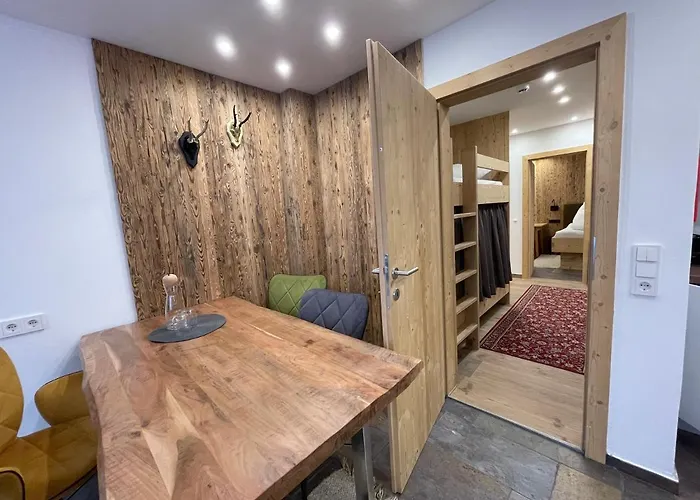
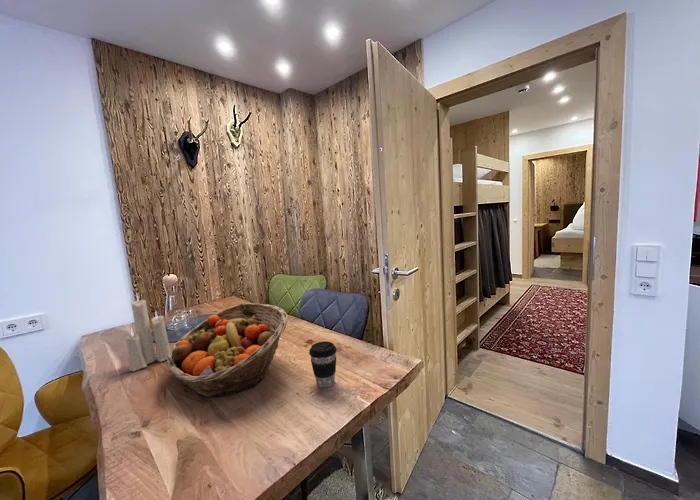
+ candle [125,293,171,372]
+ coffee cup [308,340,338,389]
+ fruit basket [166,302,289,398]
